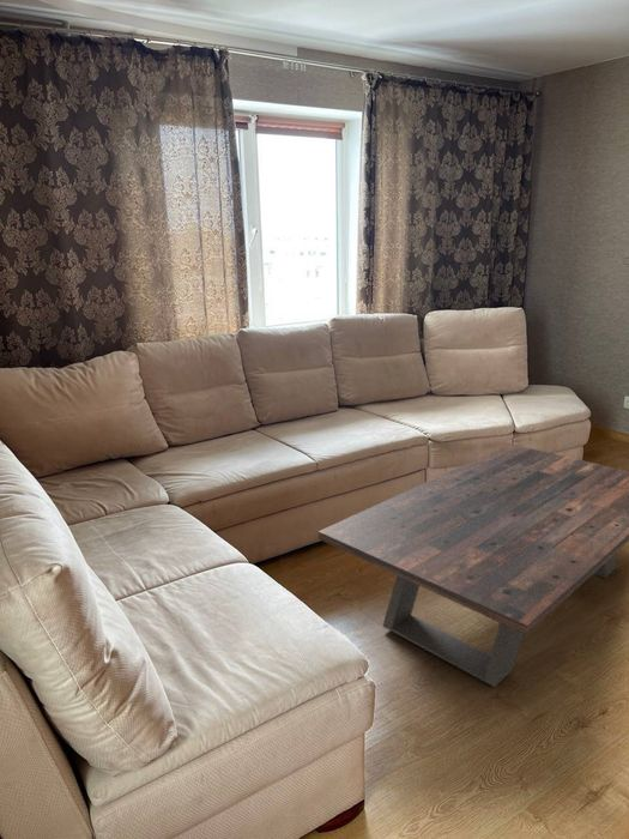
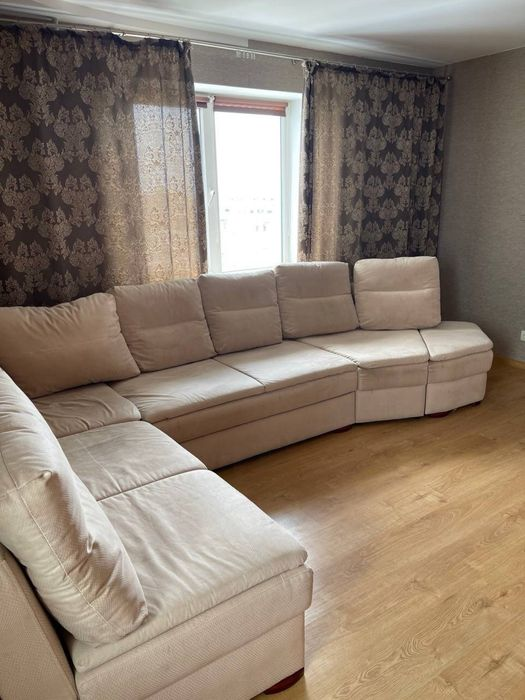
- coffee table [317,442,629,688]
